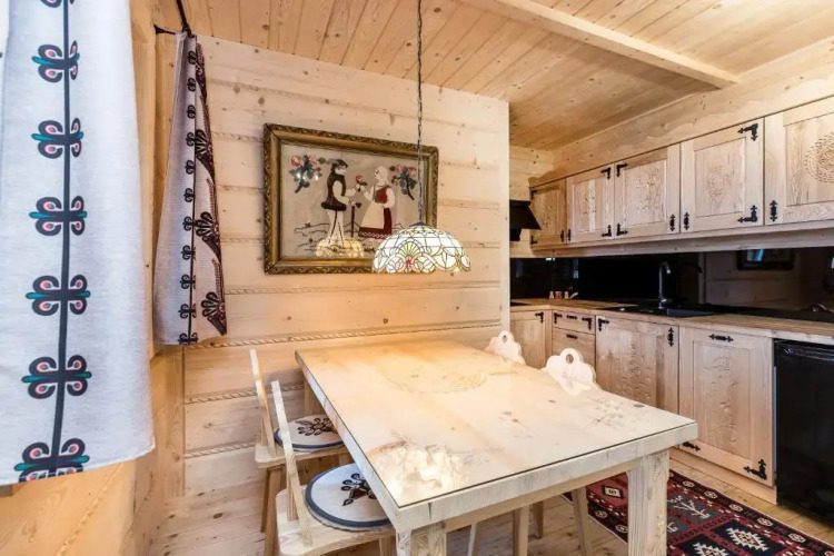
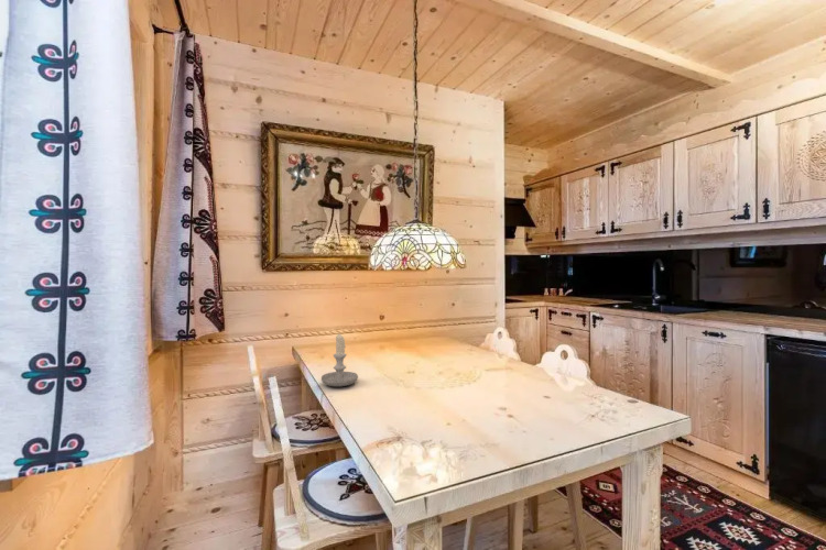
+ candle [320,332,359,387]
